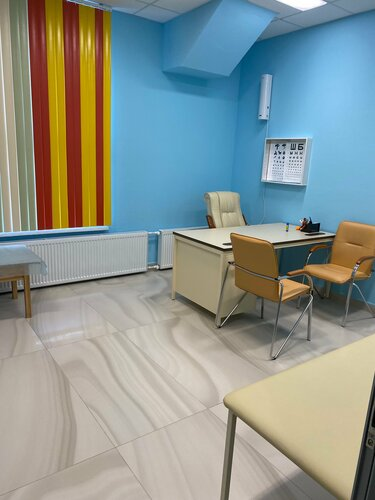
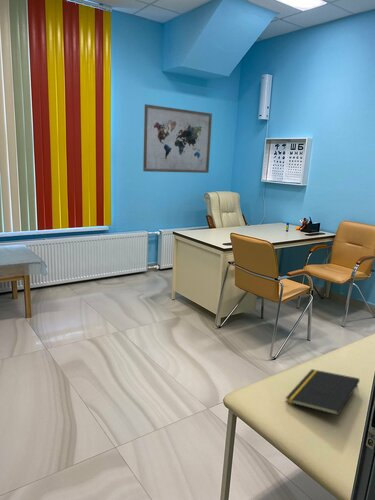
+ notepad [285,368,361,416]
+ wall art [142,103,213,174]
